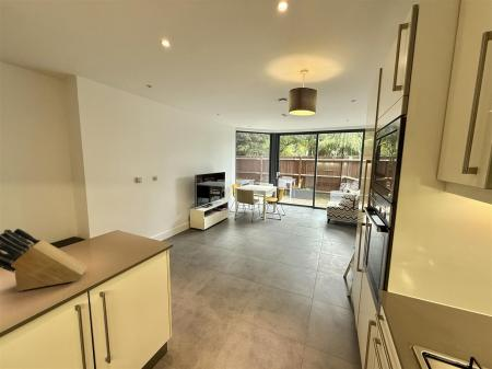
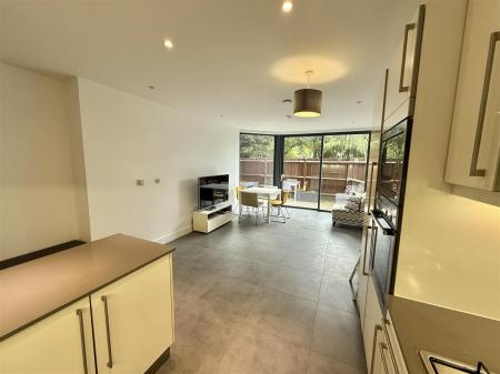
- knife block [0,228,89,292]
